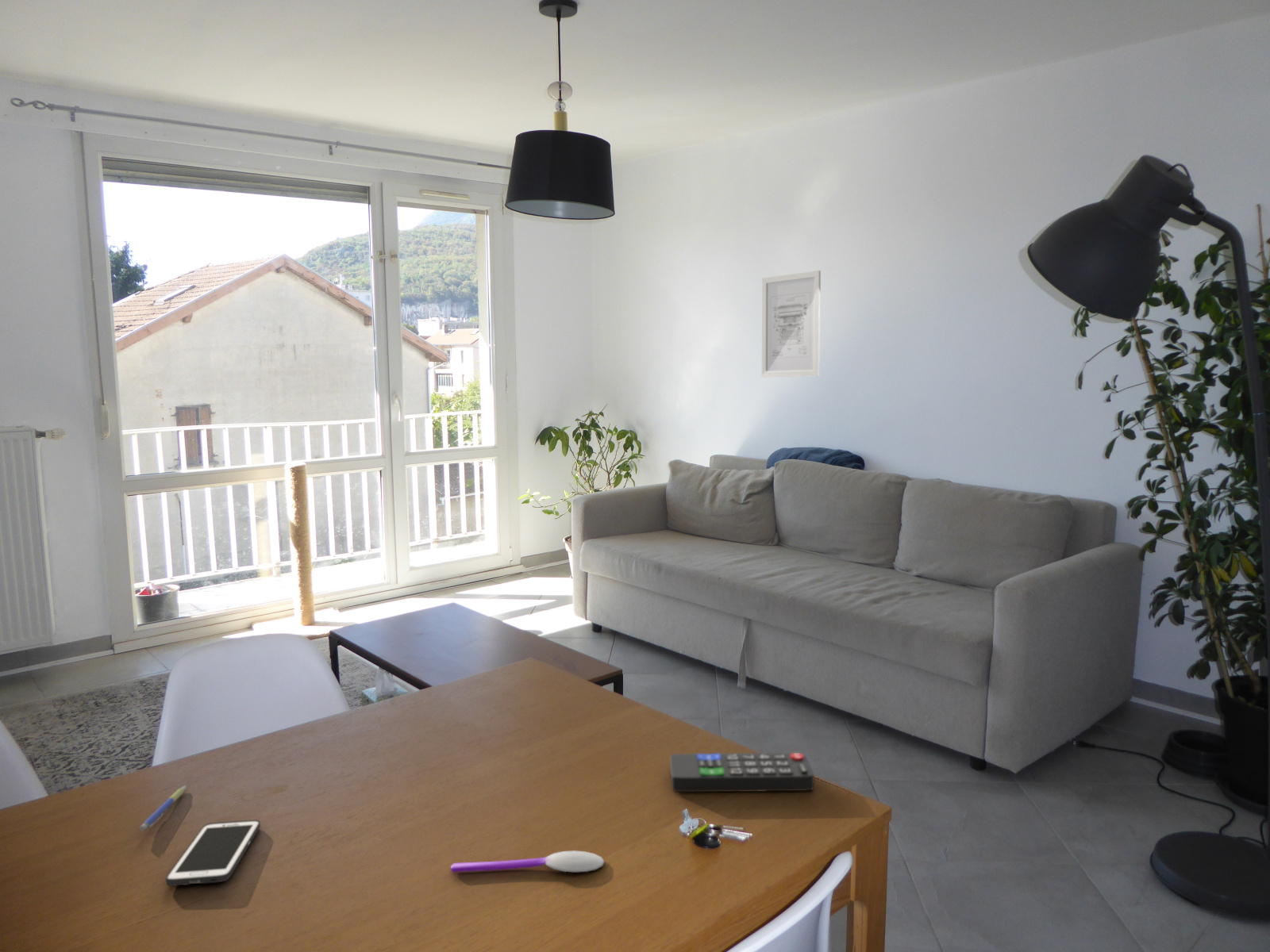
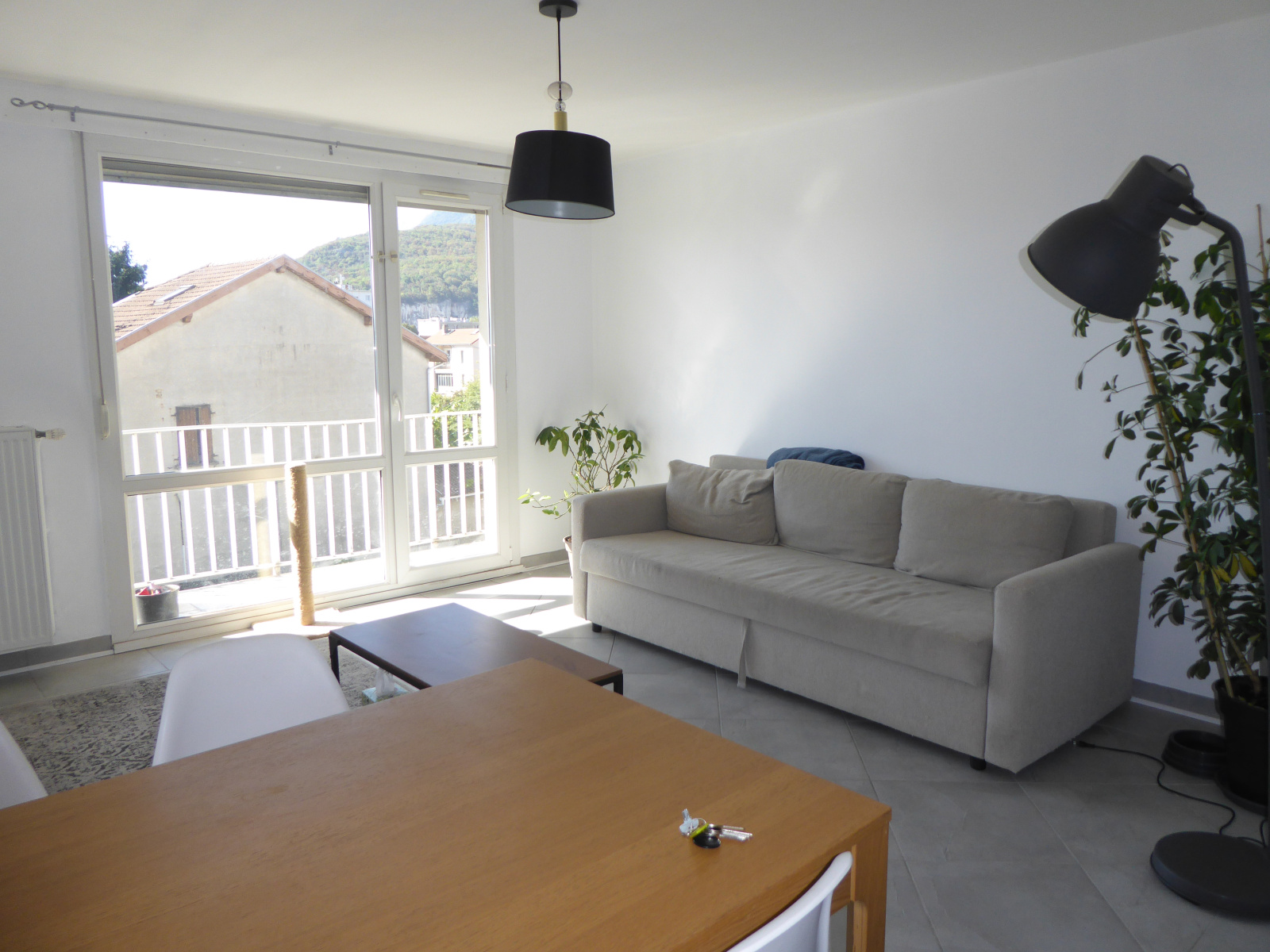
- remote control [669,752,814,793]
- wall art [761,270,822,378]
- spoon [450,850,606,873]
- cell phone [165,819,261,887]
- pen [139,785,187,831]
